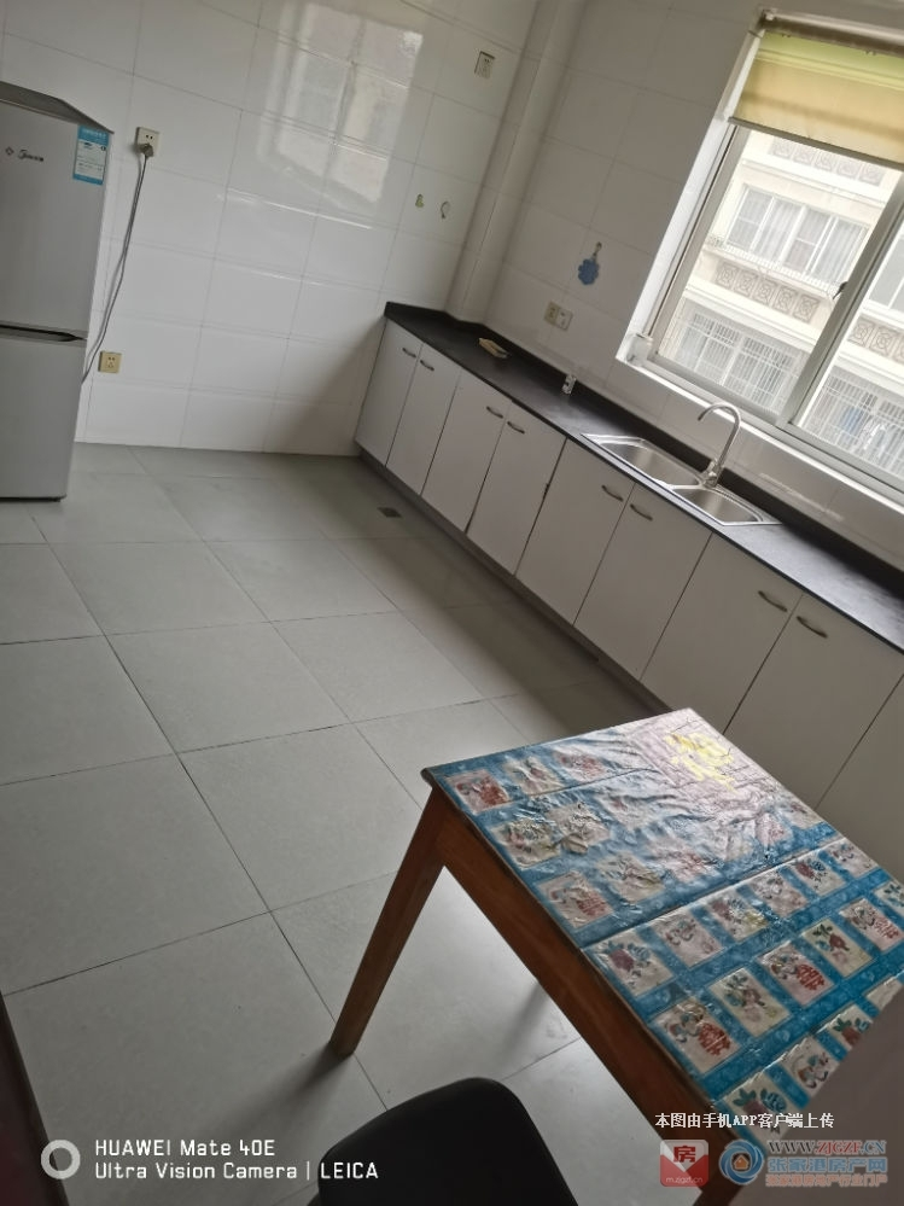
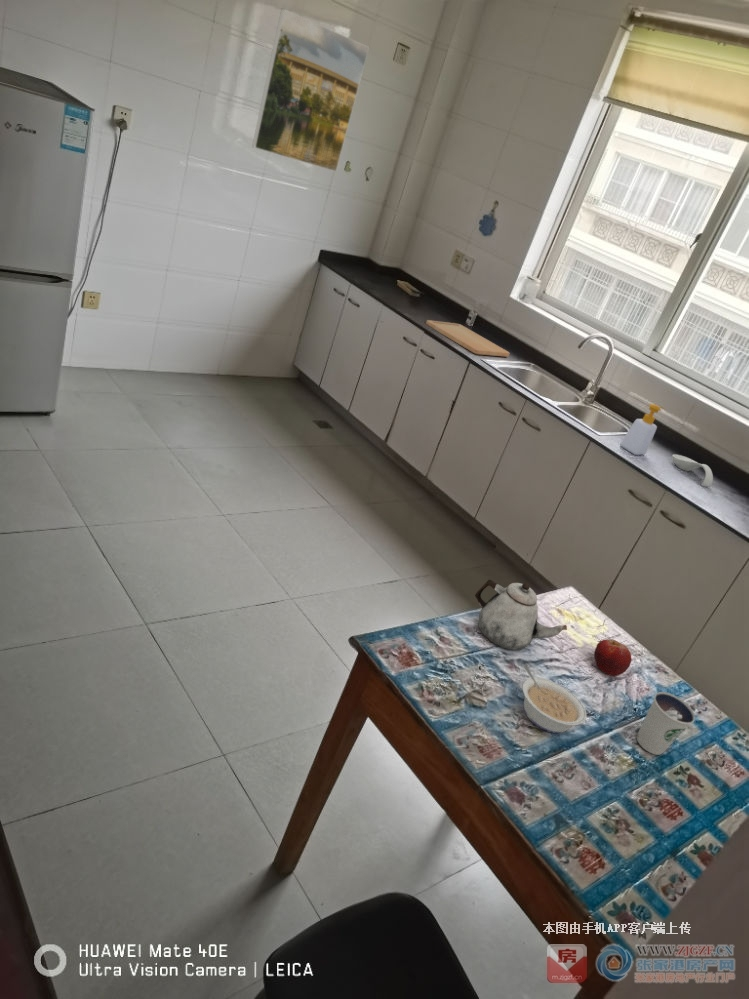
+ dixie cup [636,691,696,756]
+ fruit [593,638,632,677]
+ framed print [251,7,370,173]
+ spoon rest [671,454,714,488]
+ cutting board [425,319,510,358]
+ legume [522,664,587,734]
+ soap bottle [619,403,666,456]
+ teapot [474,579,568,651]
